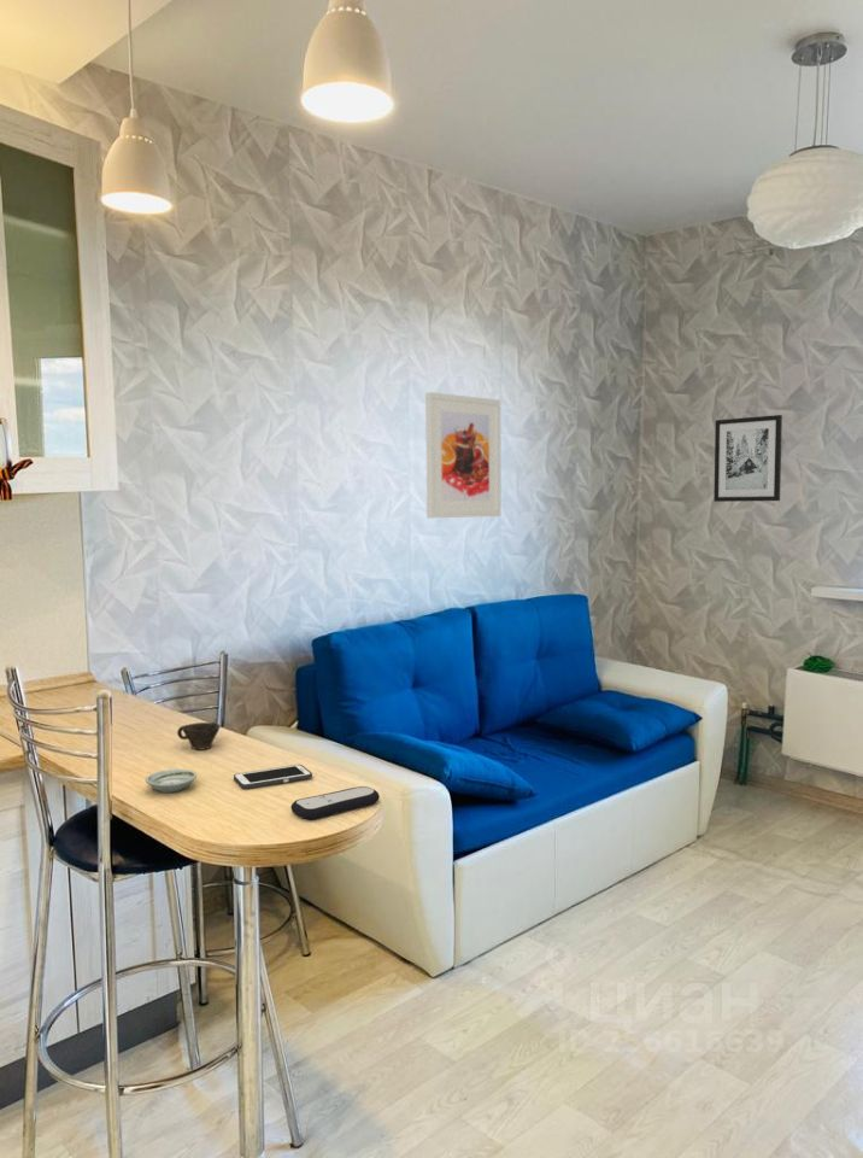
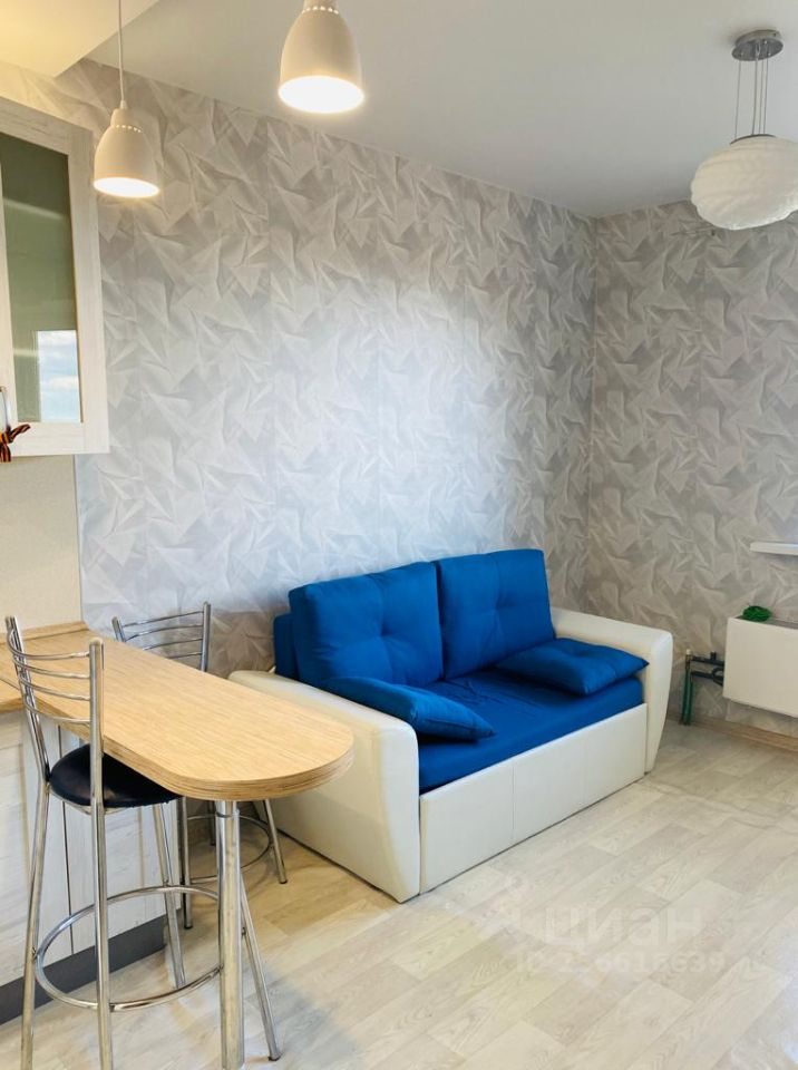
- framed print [424,391,501,519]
- remote control [289,785,381,821]
- cup [176,721,222,750]
- saucer [145,768,198,794]
- wall art [712,414,783,503]
- cell phone [233,764,313,790]
